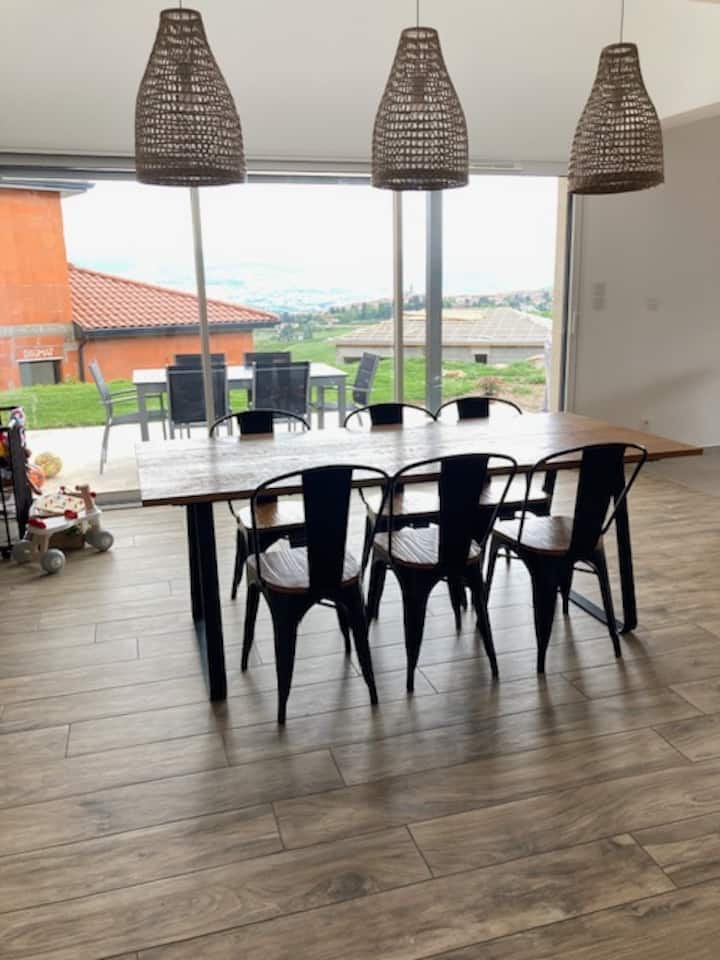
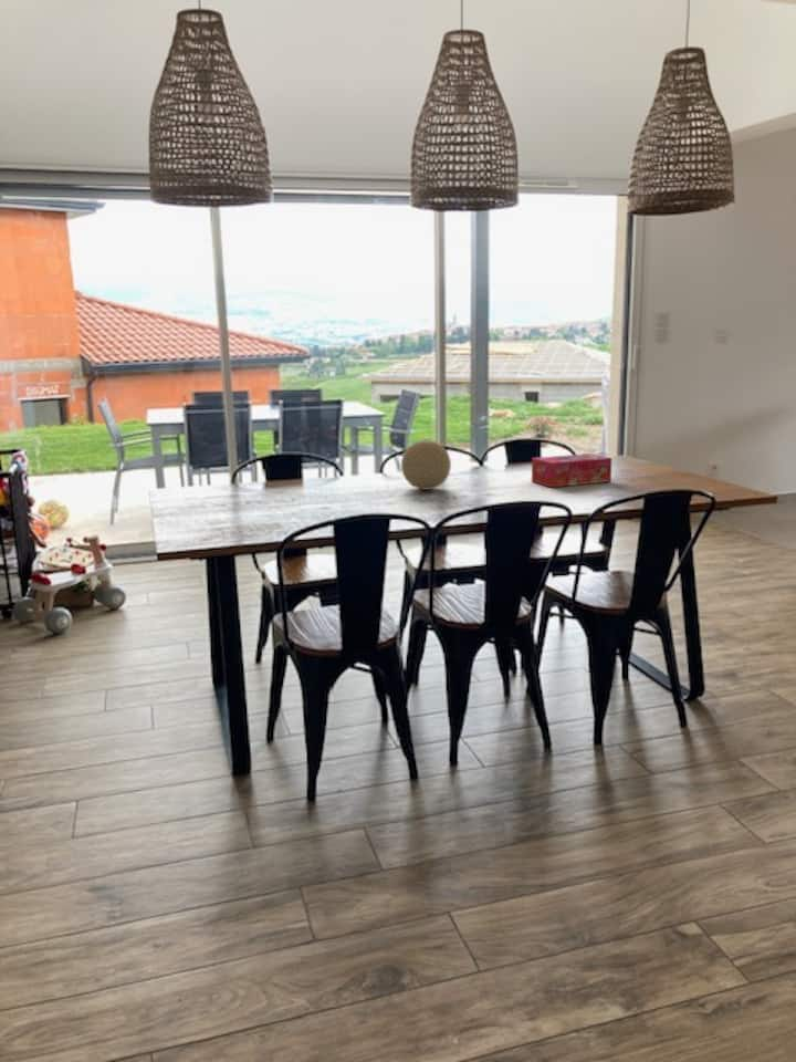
+ tissue box [531,452,614,489]
+ decorative orb [400,439,452,491]
